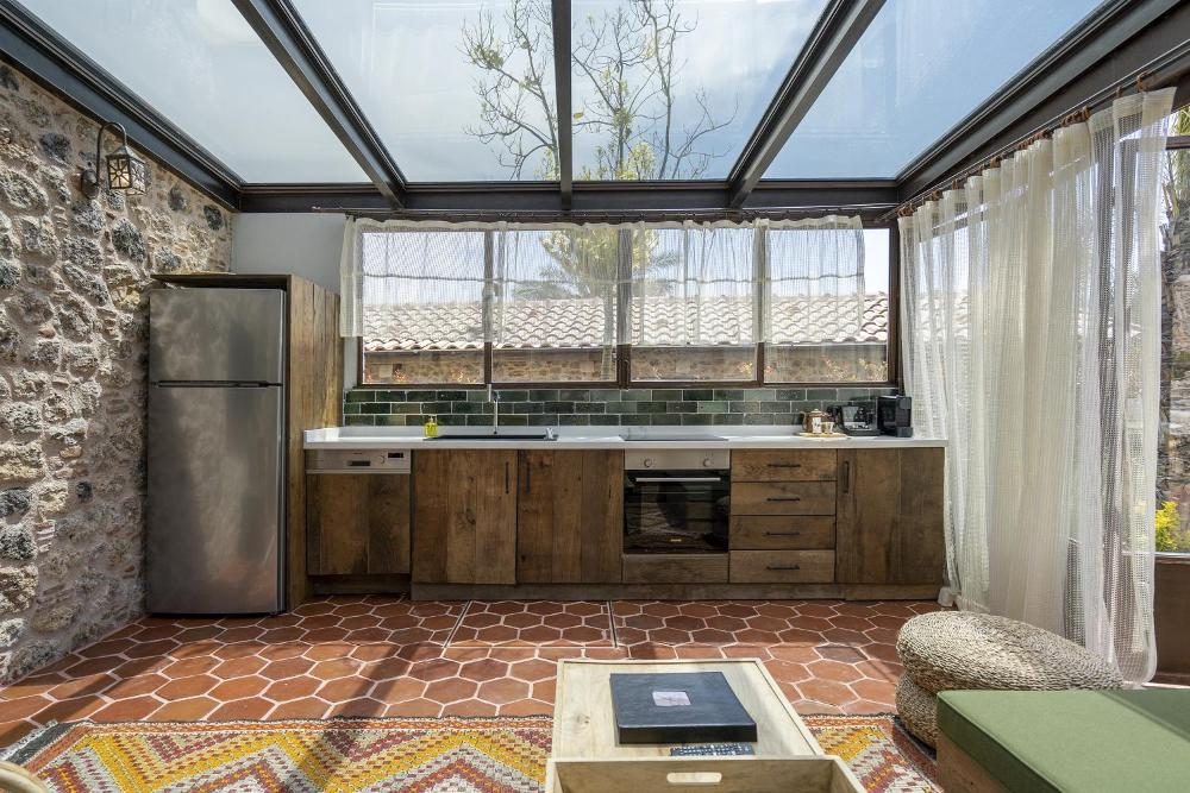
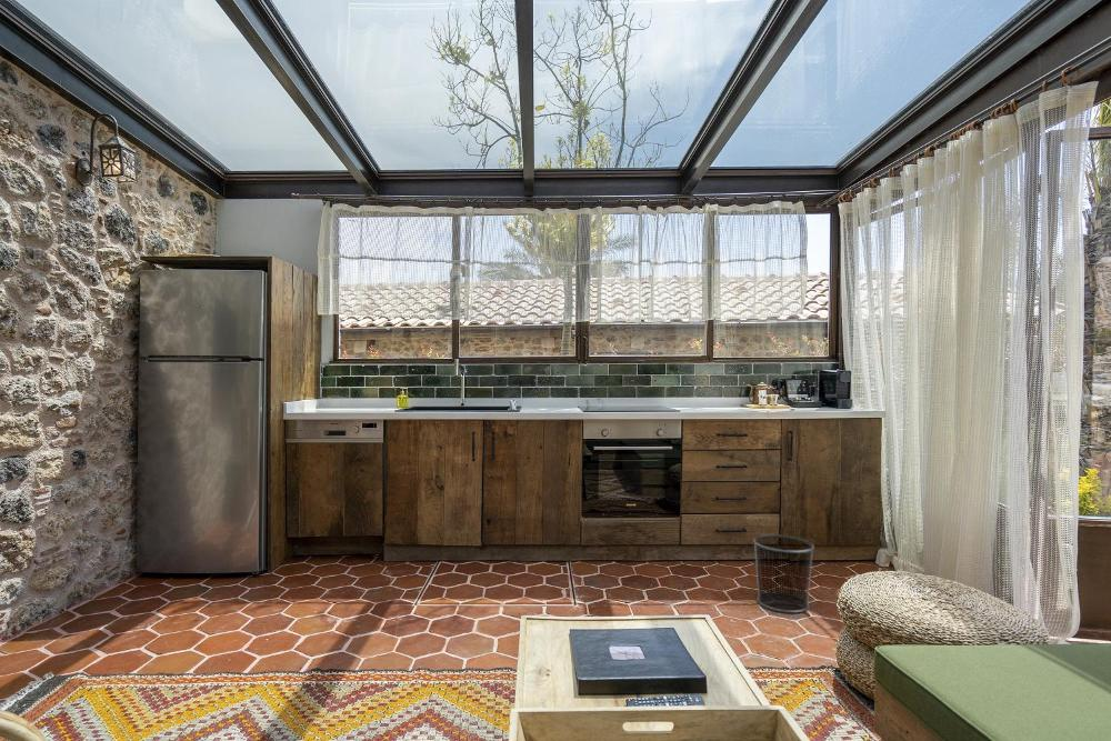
+ waste bin [752,533,815,614]
